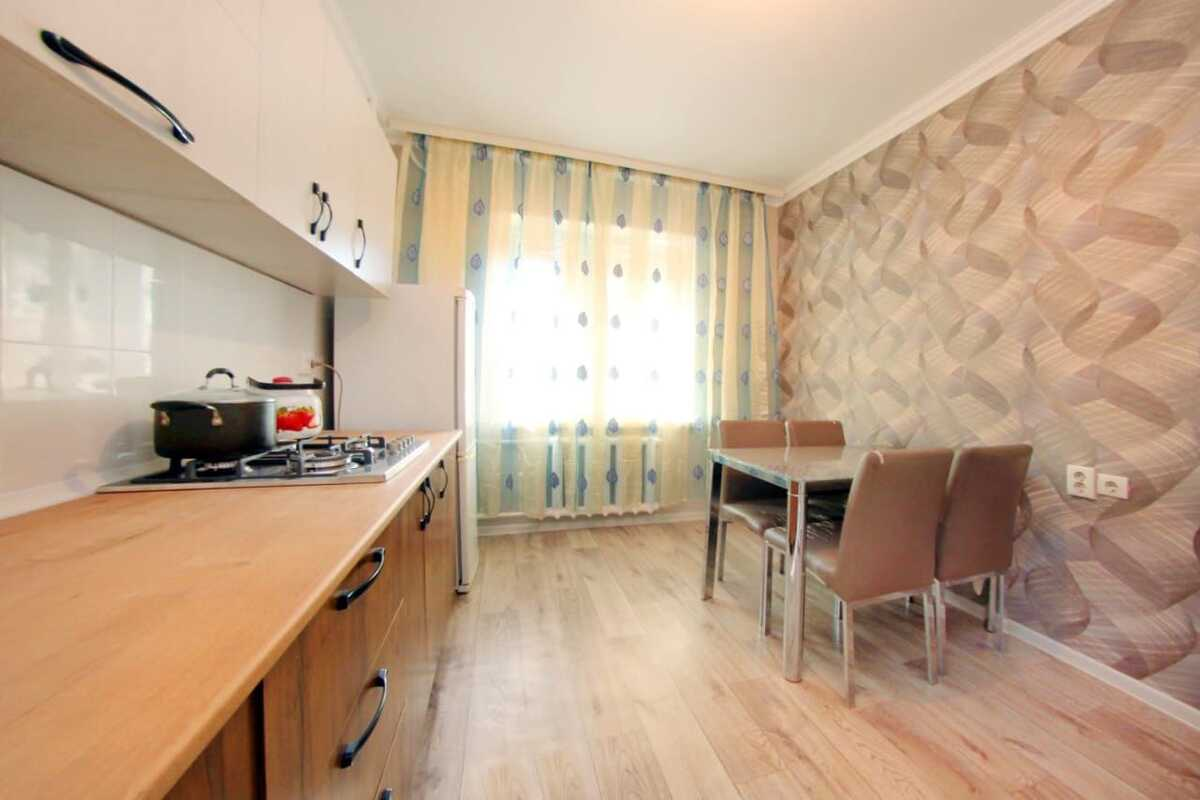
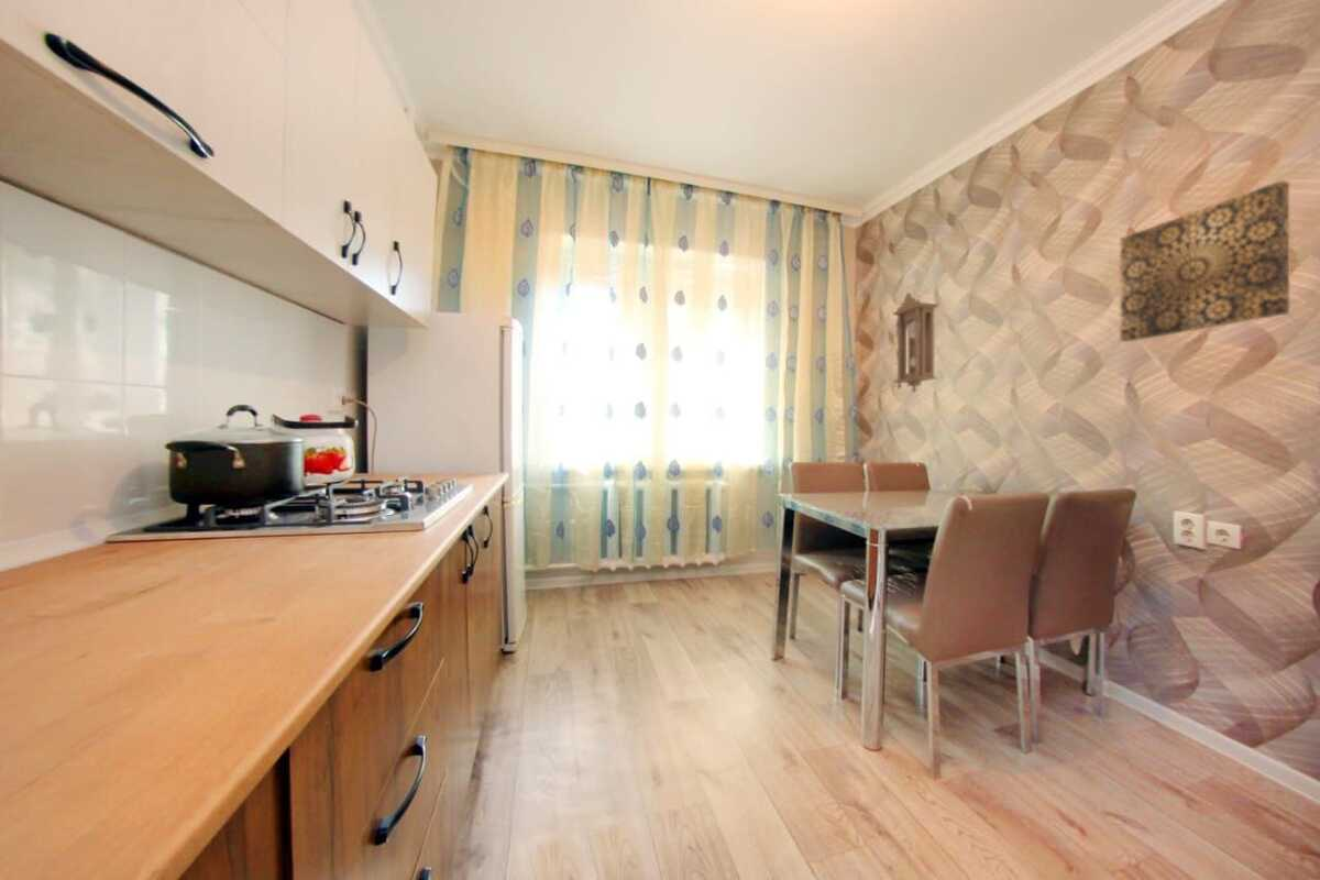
+ pendulum clock [891,292,939,394]
+ wall art [1120,179,1291,343]
